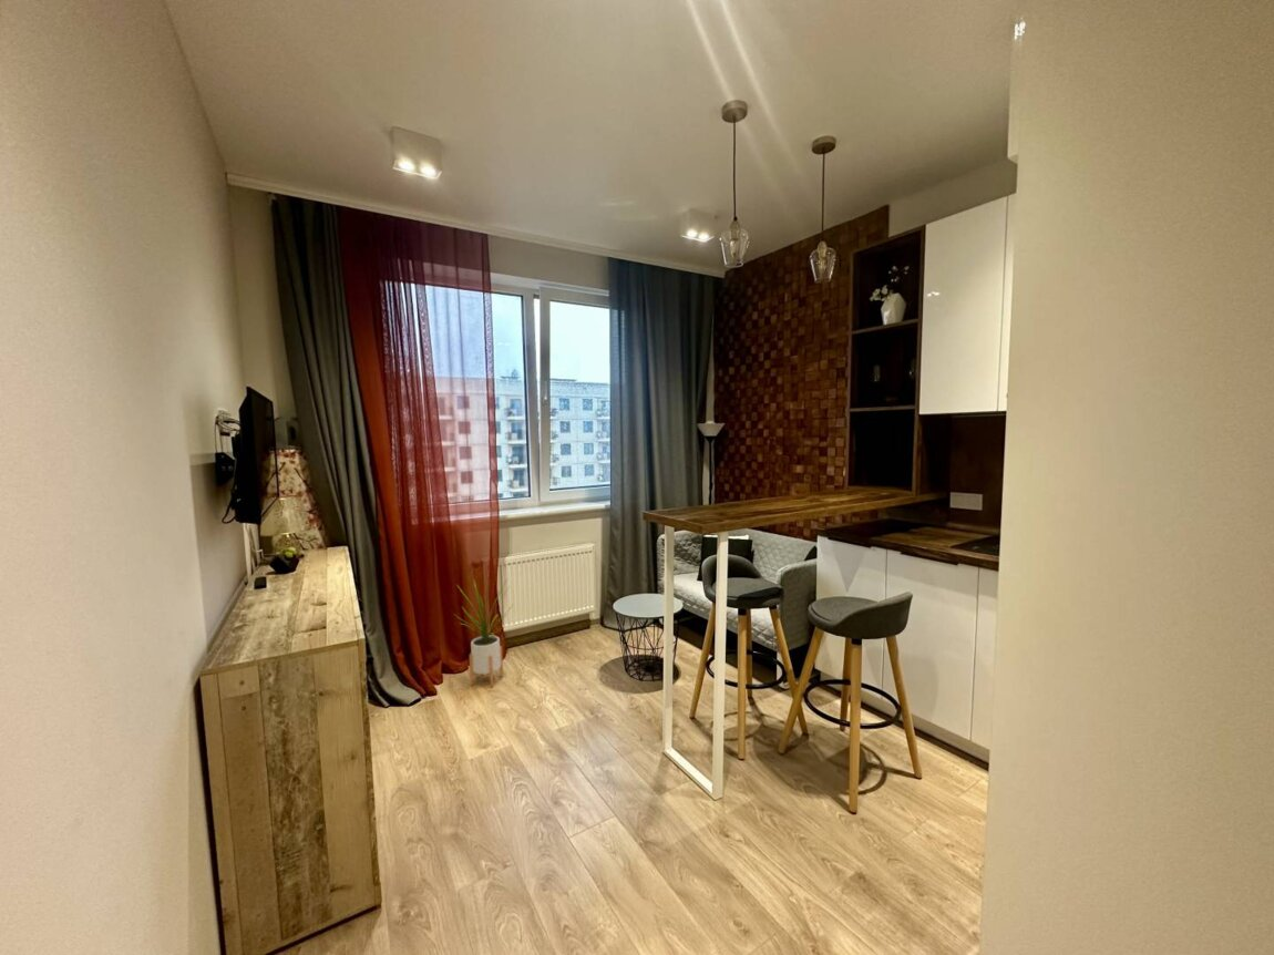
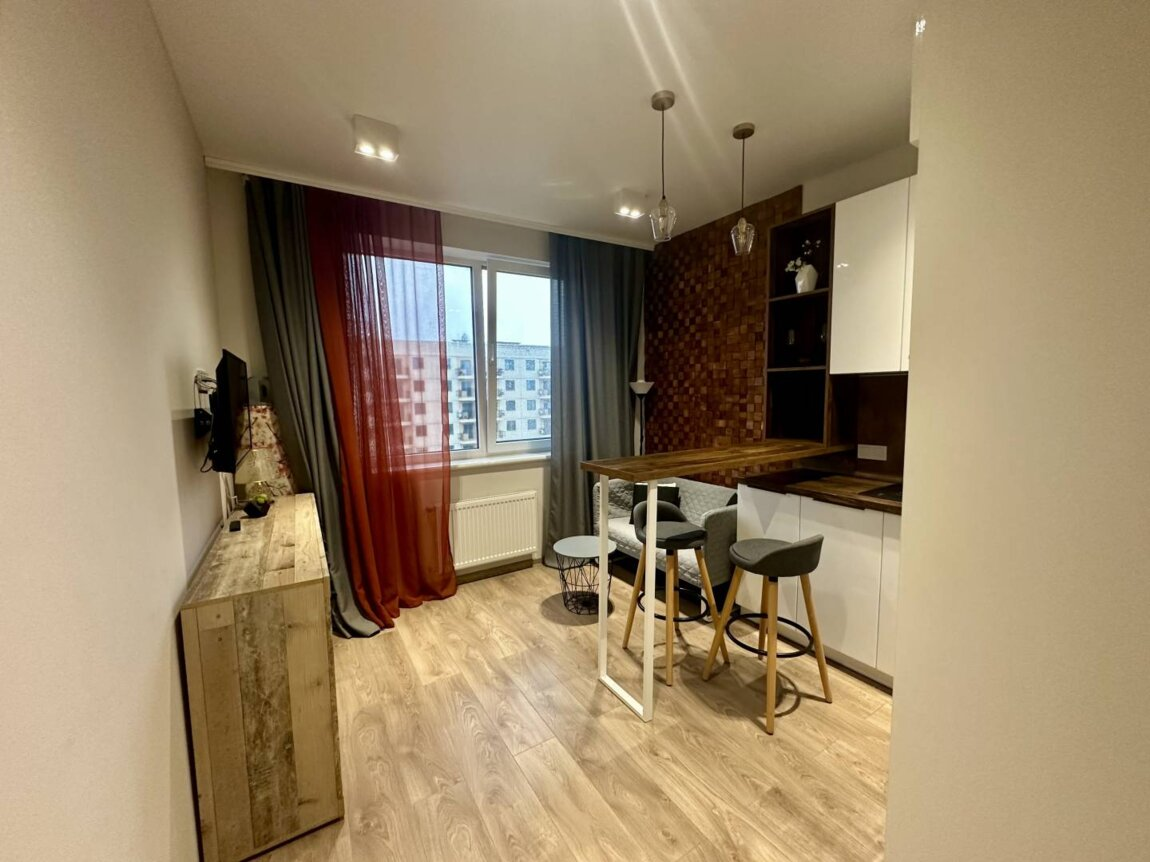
- house plant [454,571,515,688]
